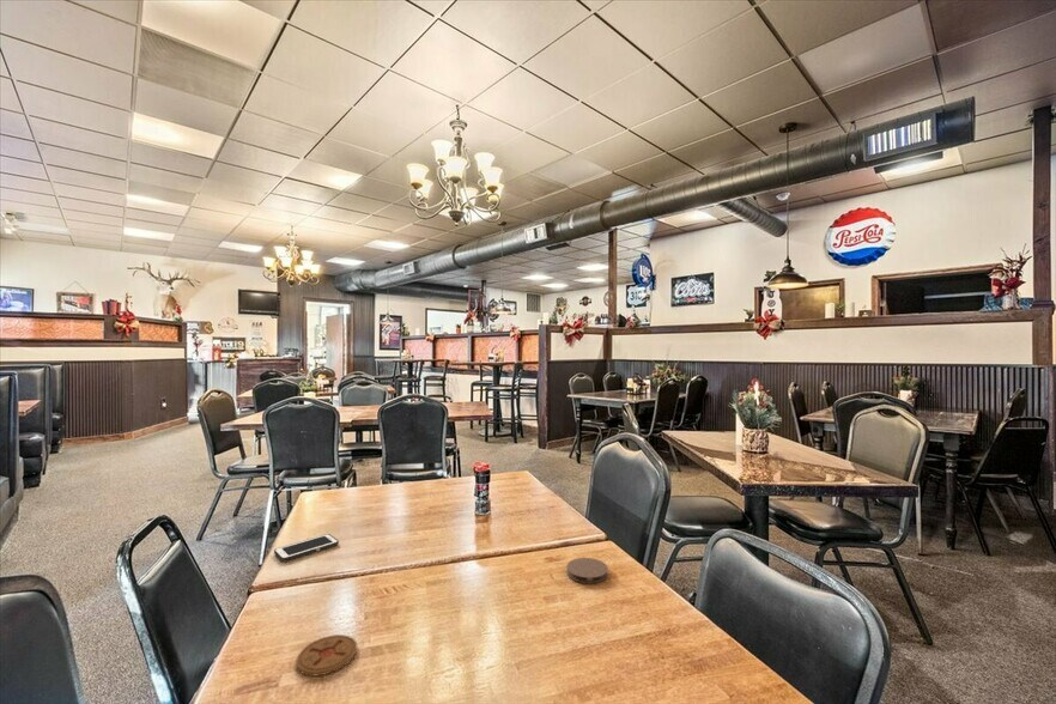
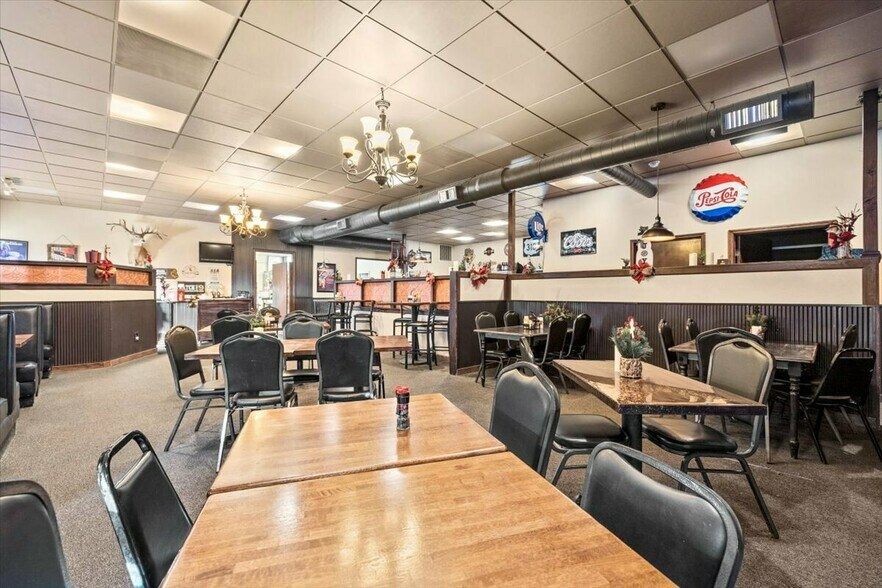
- coaster [295,633,358,676]
- coaster [565,557,609,584]
- cell phone [273,533,340,563]
